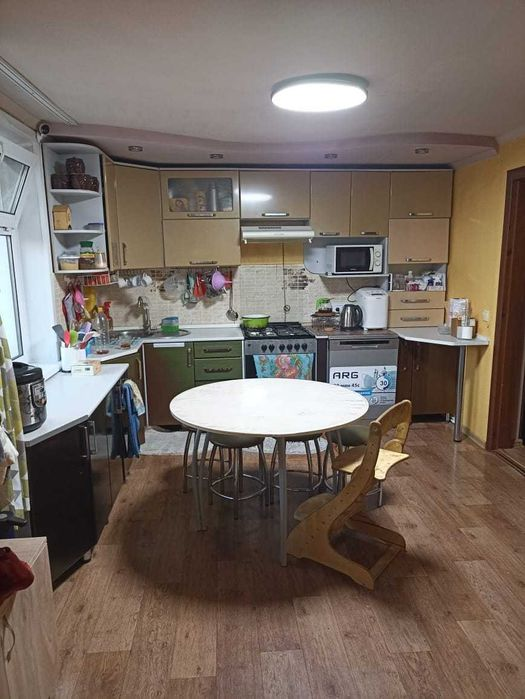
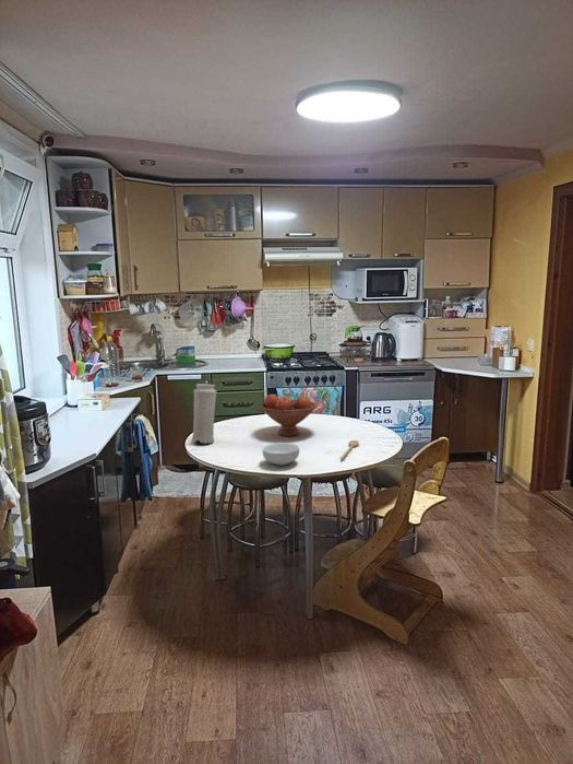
+ spoon [339,439,360,461]
+ vase [191,383,217,445]
+ cereal bowl [261,442,300,467]
+ fruit bowl [259,393,318,437]
